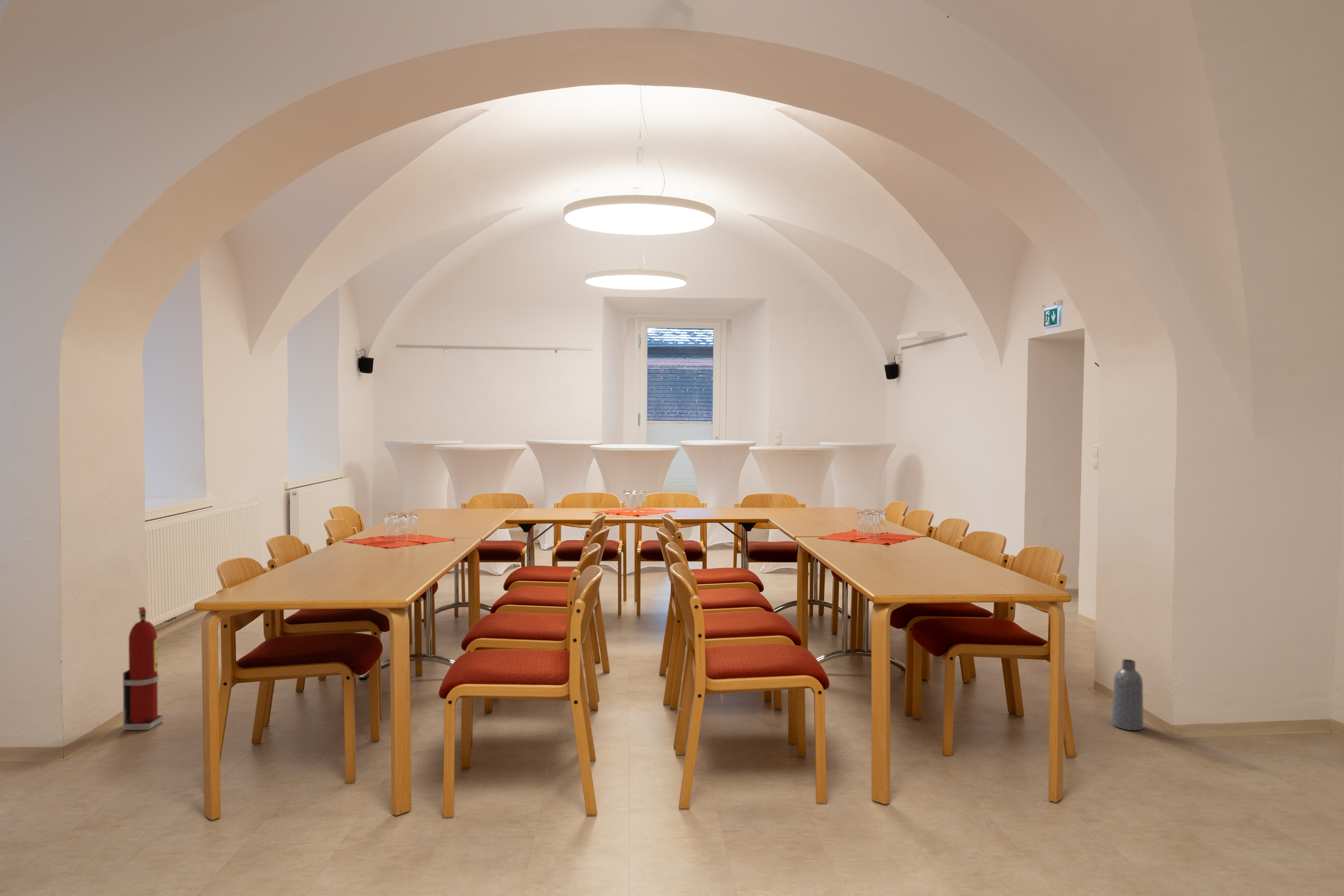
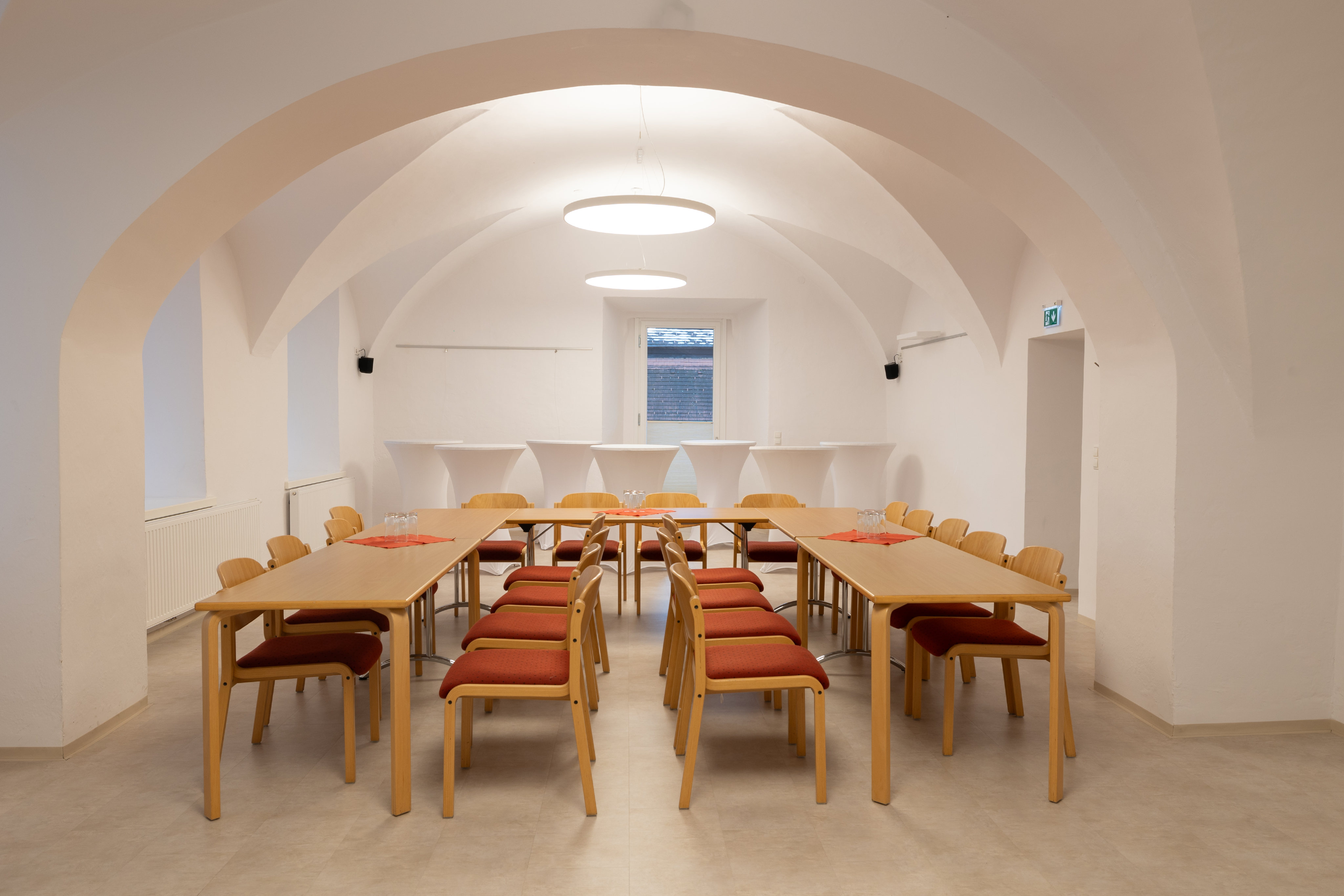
- vase [1111,659,1144,731]
- fire extinguisher [122,607,164,730]
